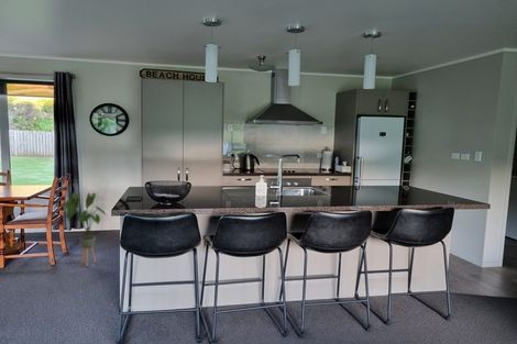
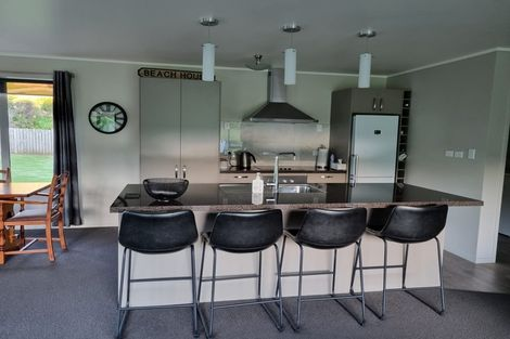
- house plant [63,191,107,268]
